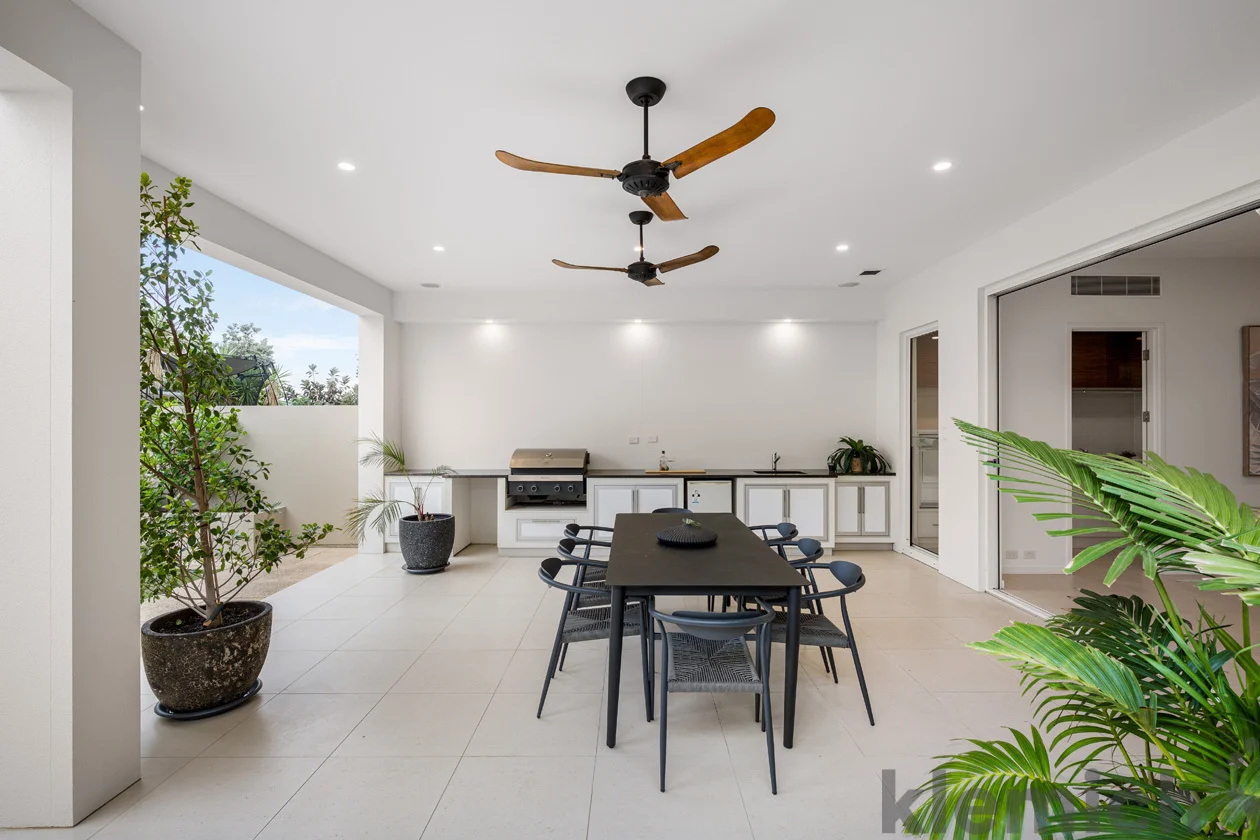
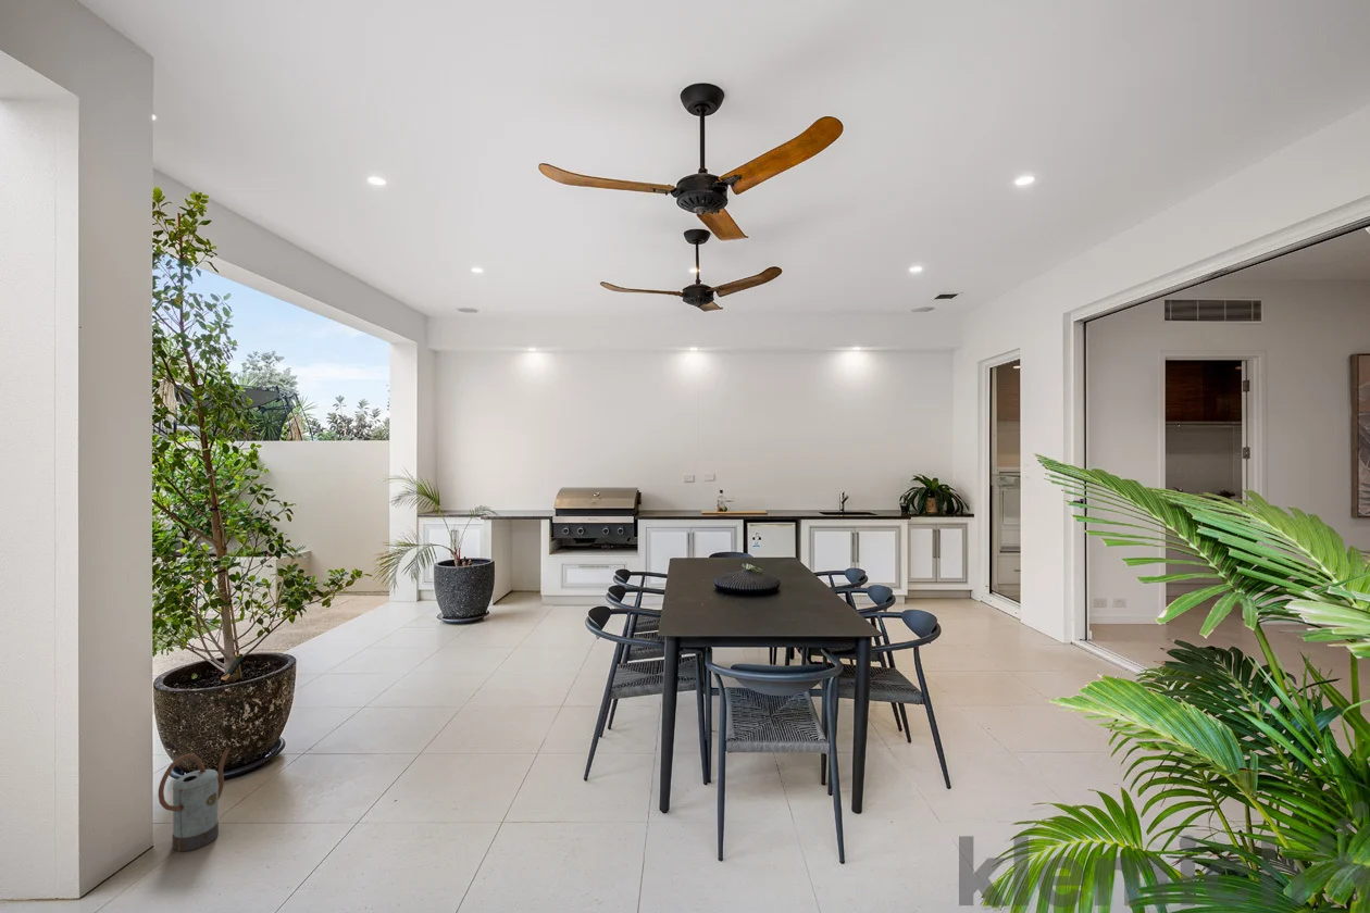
+ watering can [158,747,231,852]
